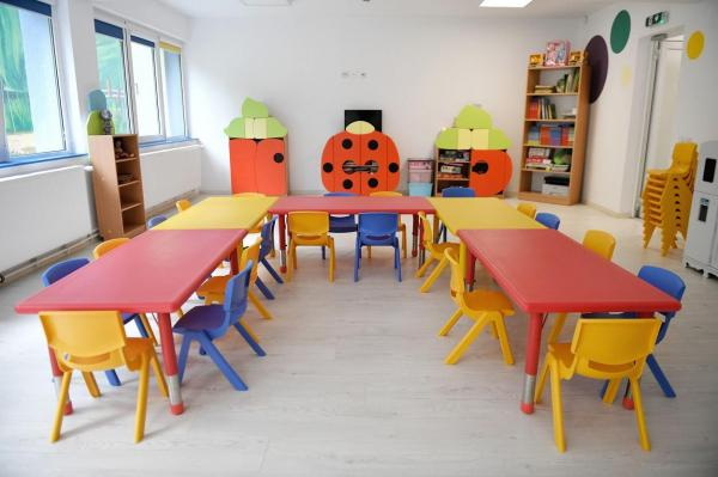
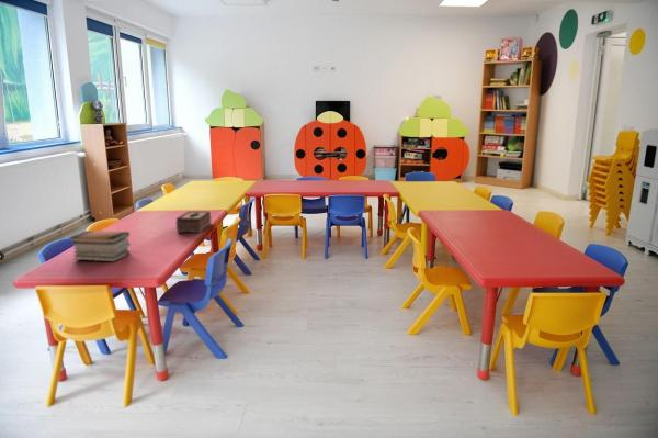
+ tissue box [175,210,212,234]
+ book stack [67,229,132,262]
